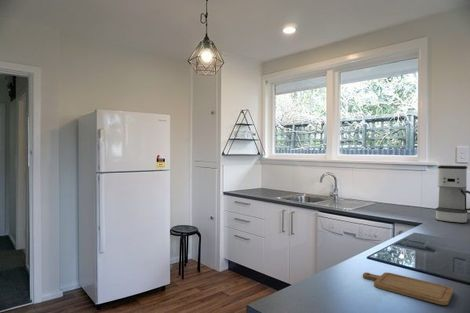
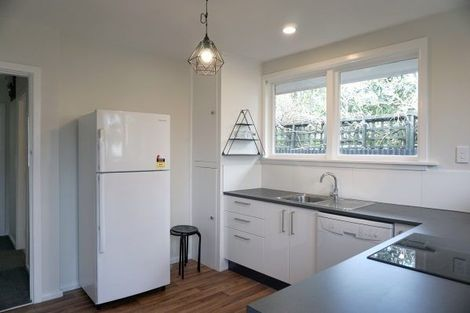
- coffee maker [435,164,470,224]
- chopping board [362,272,454,306]
